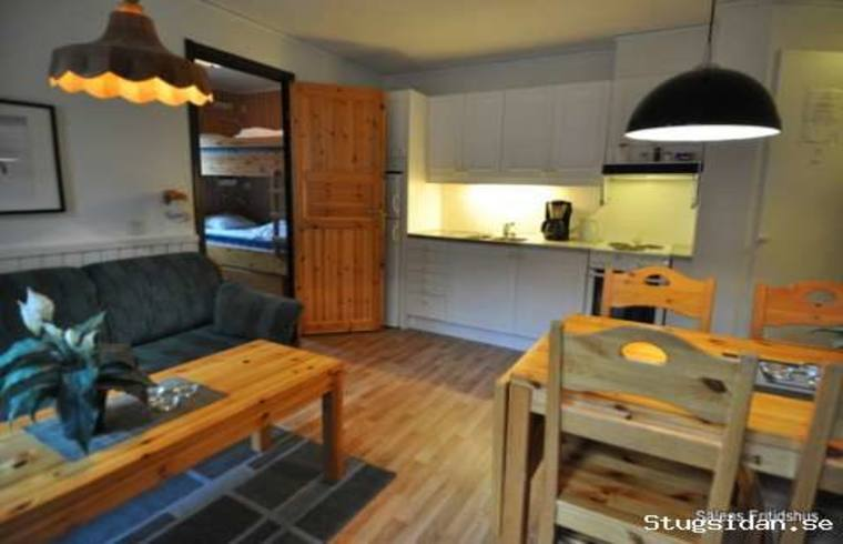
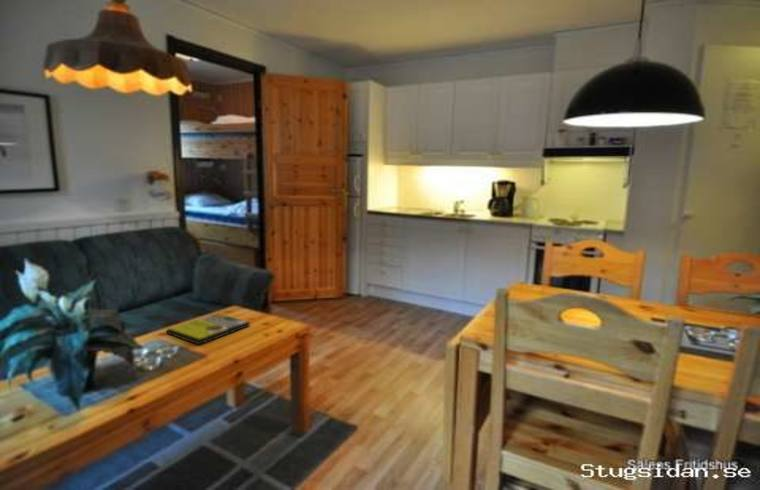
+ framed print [165,312,251,346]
